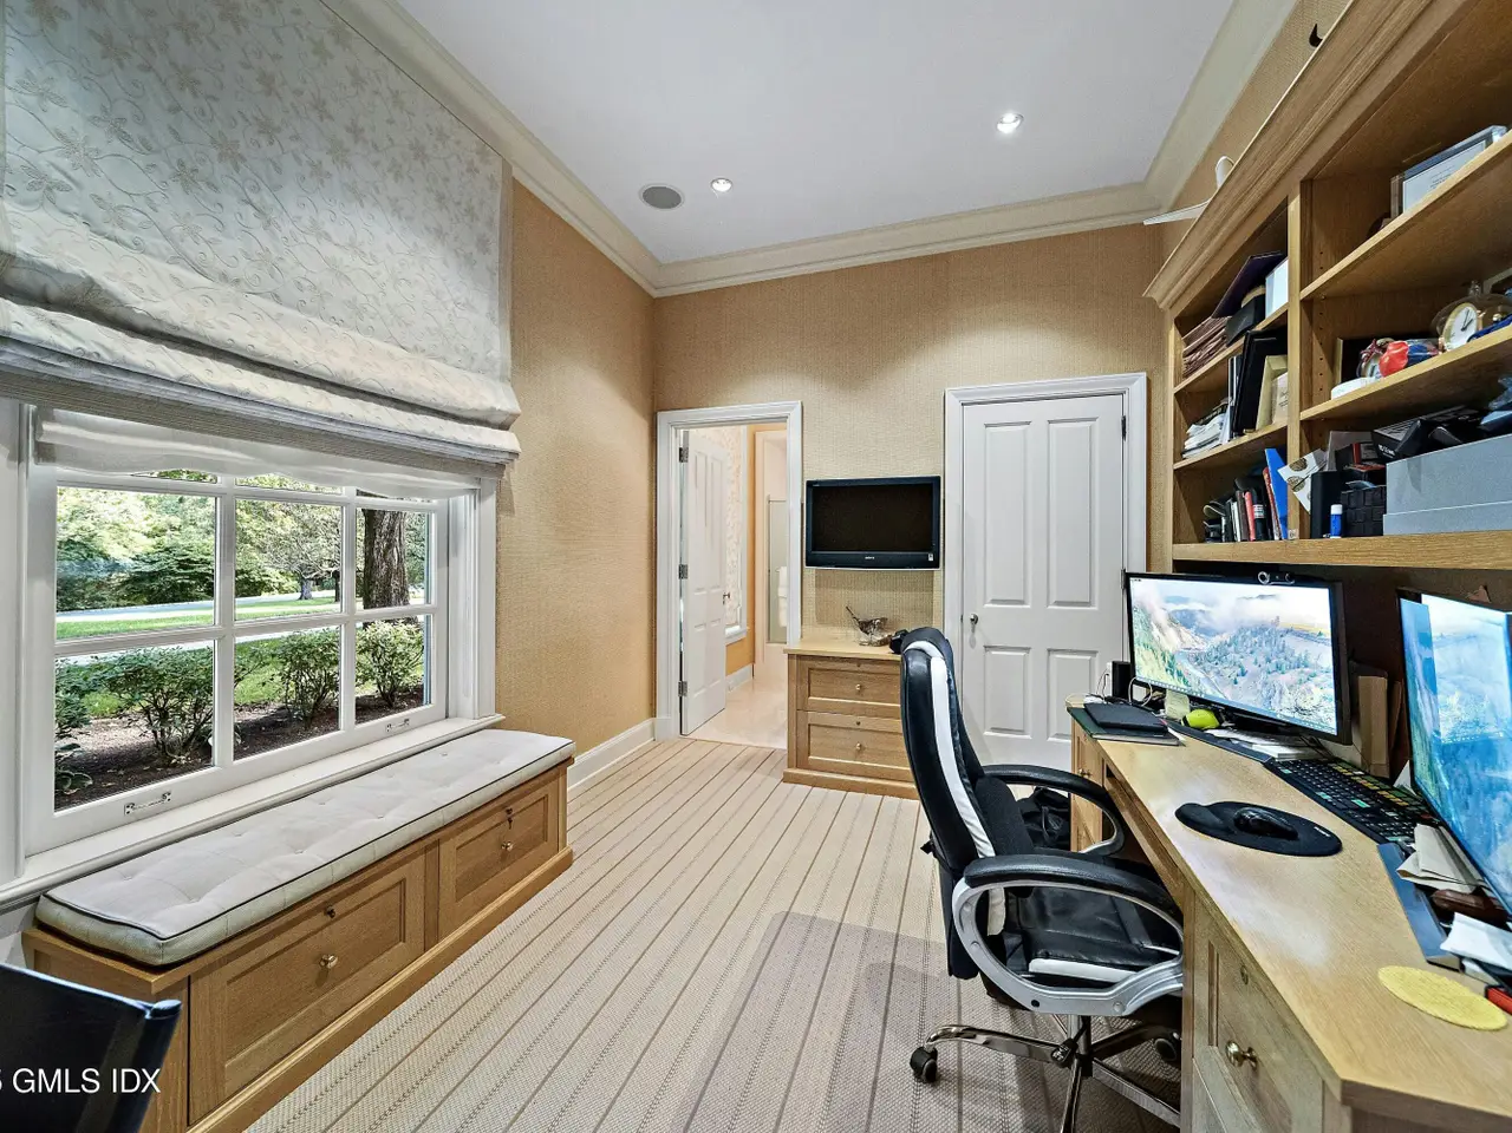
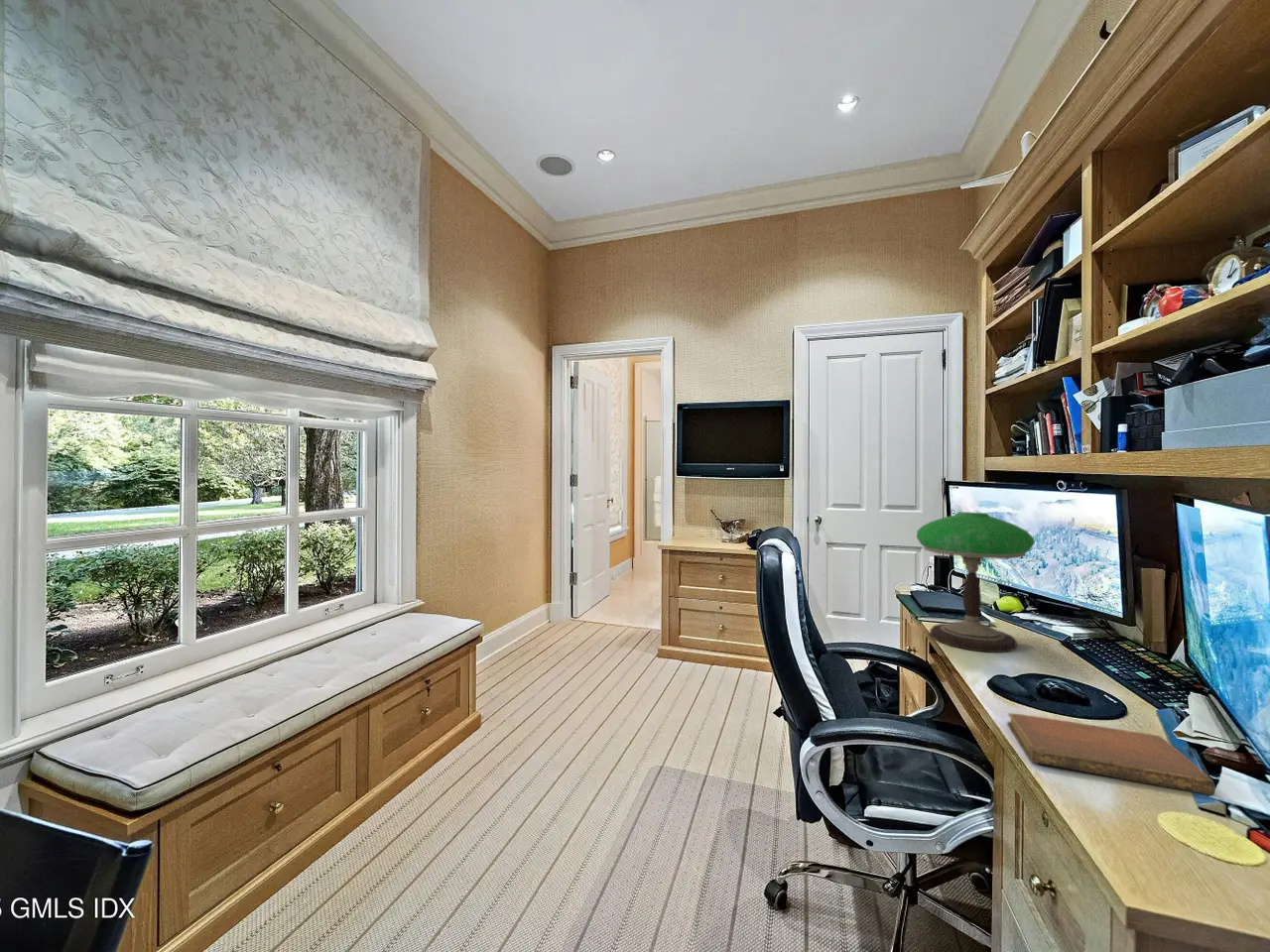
+ notebook [1006,712,1216,796]
+ table lamp [916,512,1035,654]
